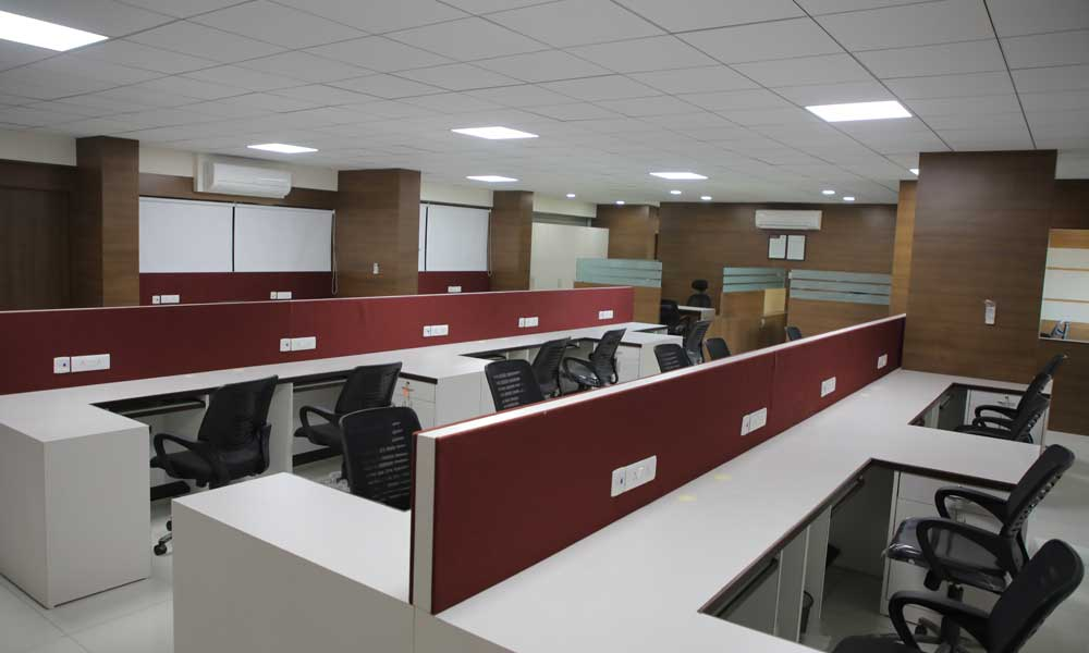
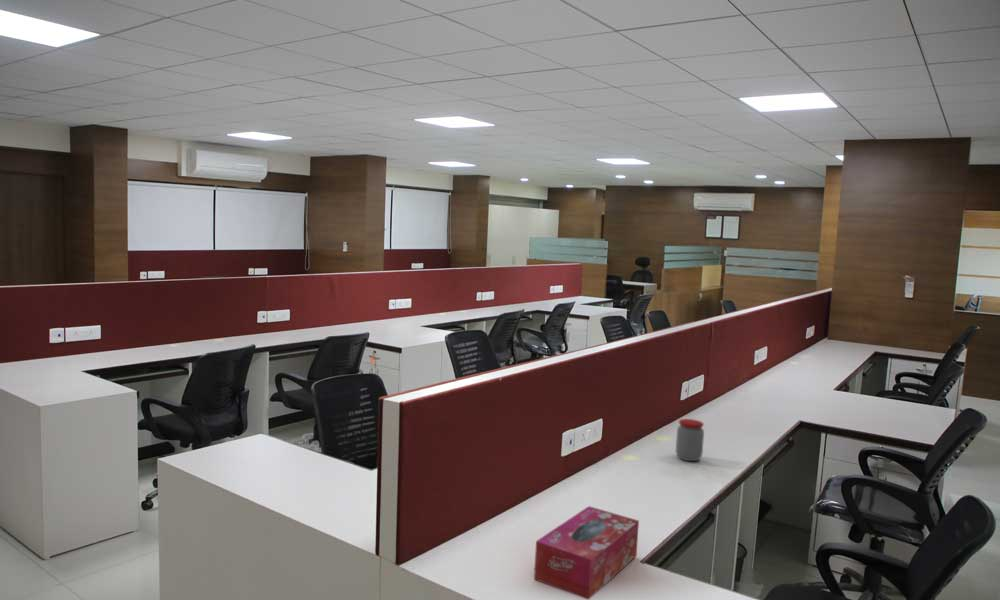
+ tissue box [533,505,640,600]
+ jar [675,418,705,462]
